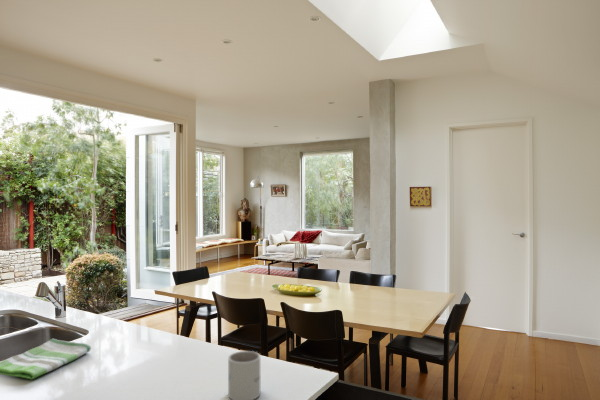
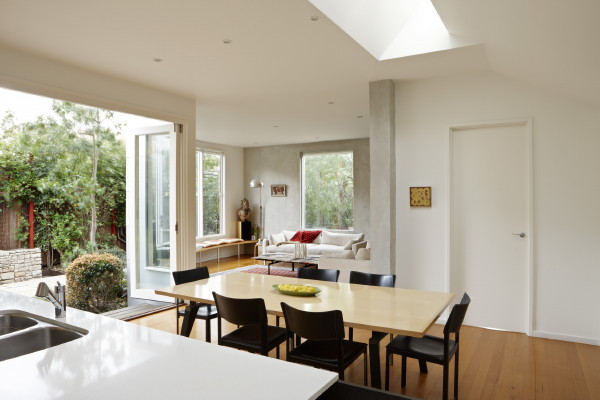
- mug [227,350,261,400]
- dish towel [0,338,92,380]
